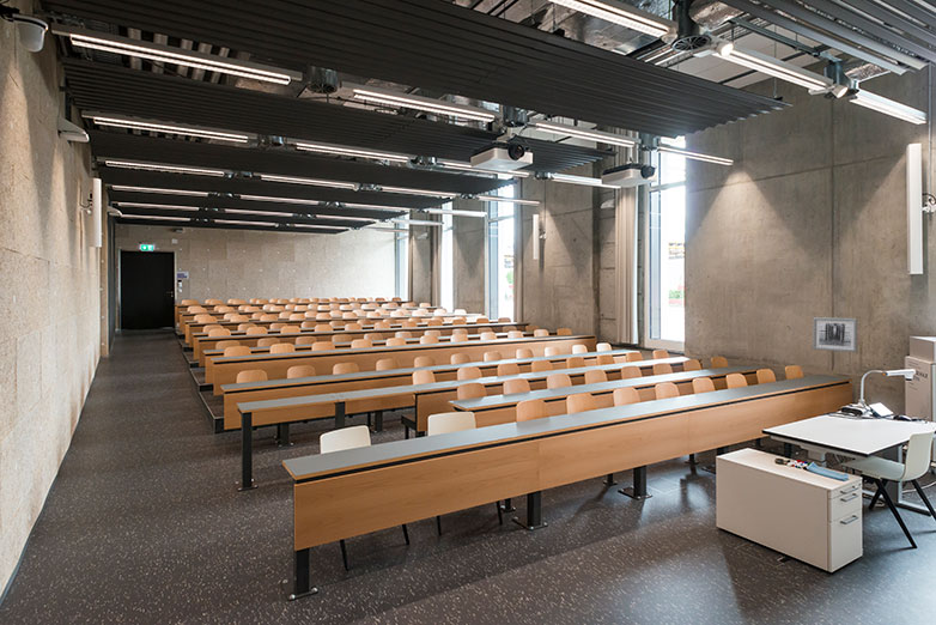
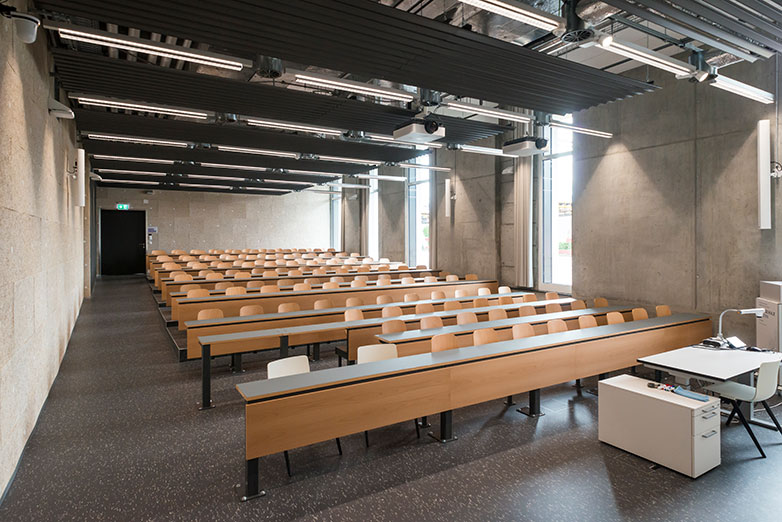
- wall art [812,316,859,353]
